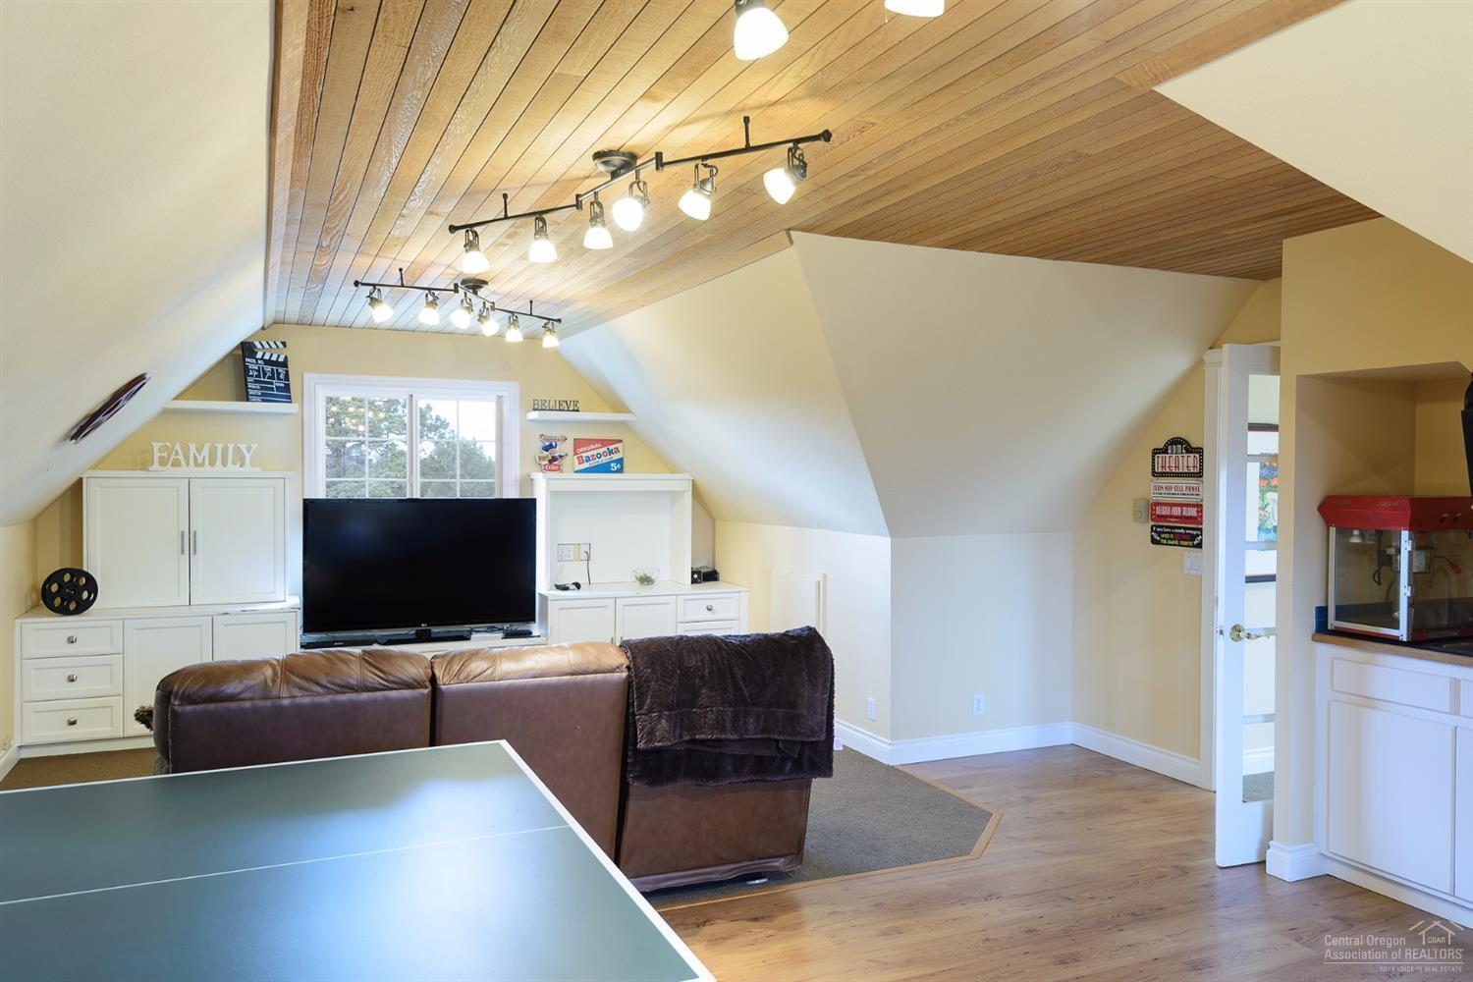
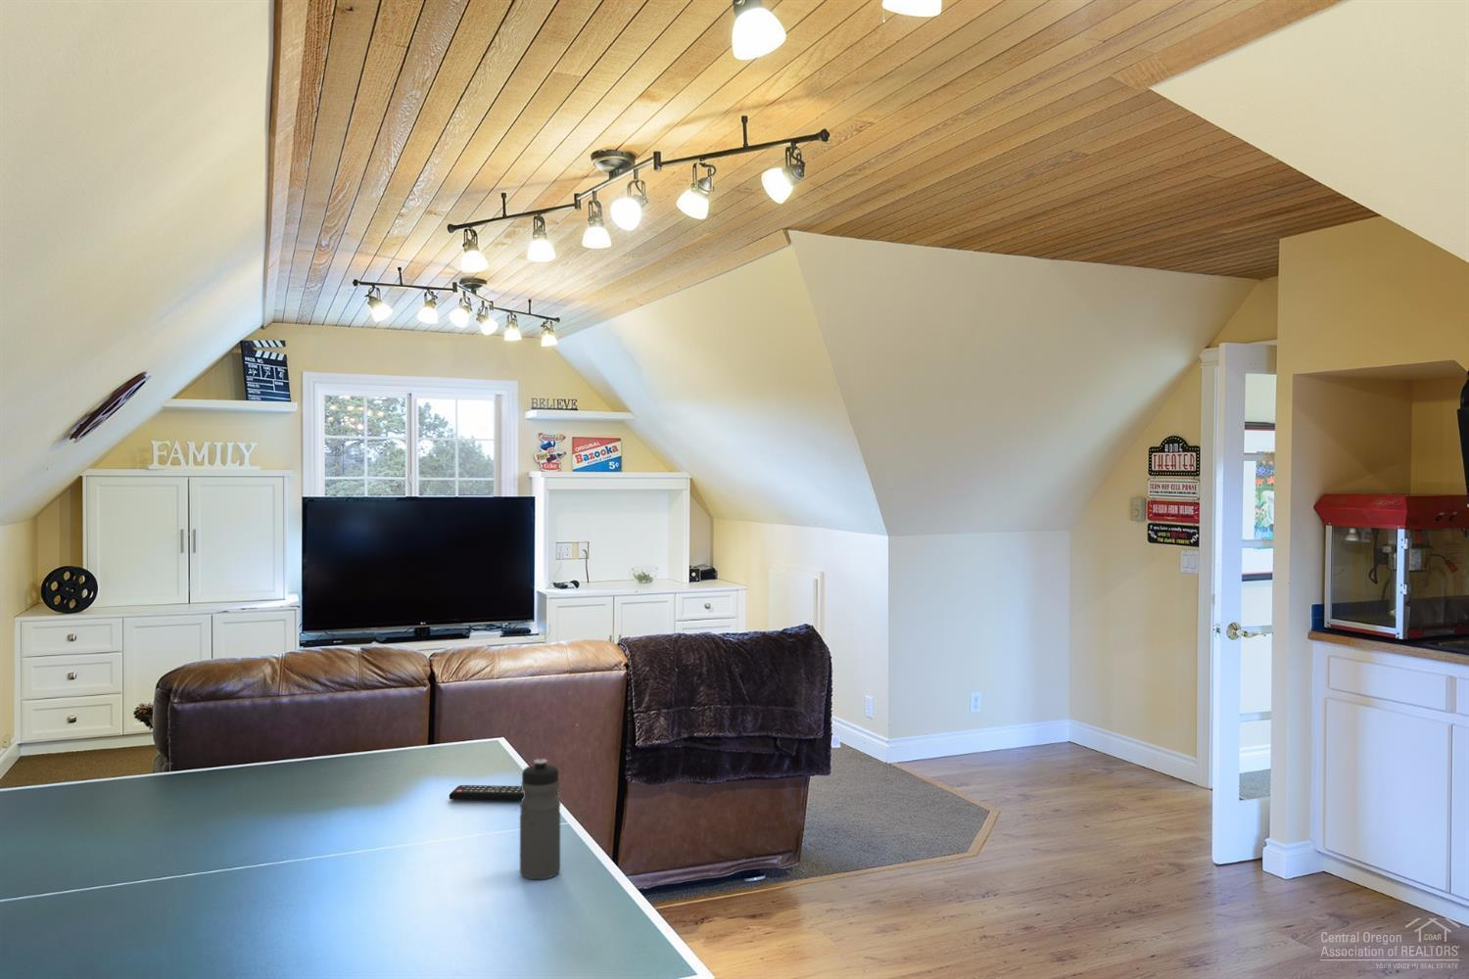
+ remote control [448,785,559,802]
+ water bottle [519,758,561,881]
